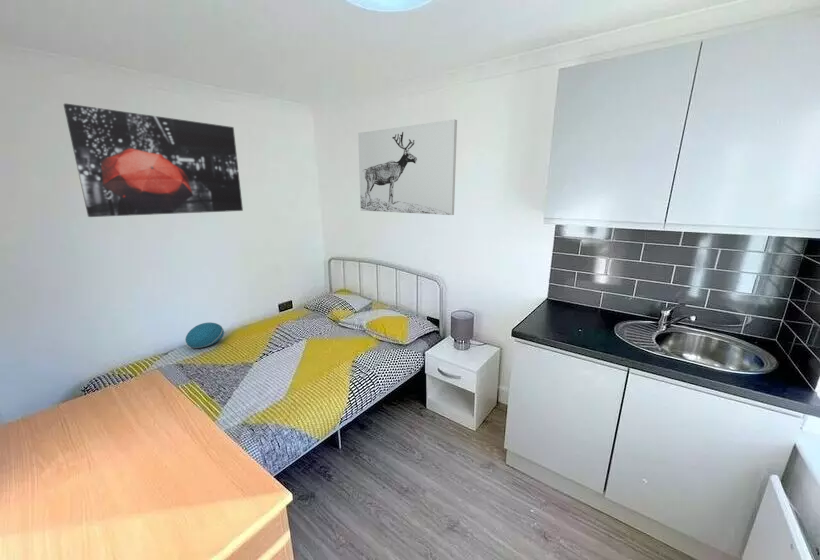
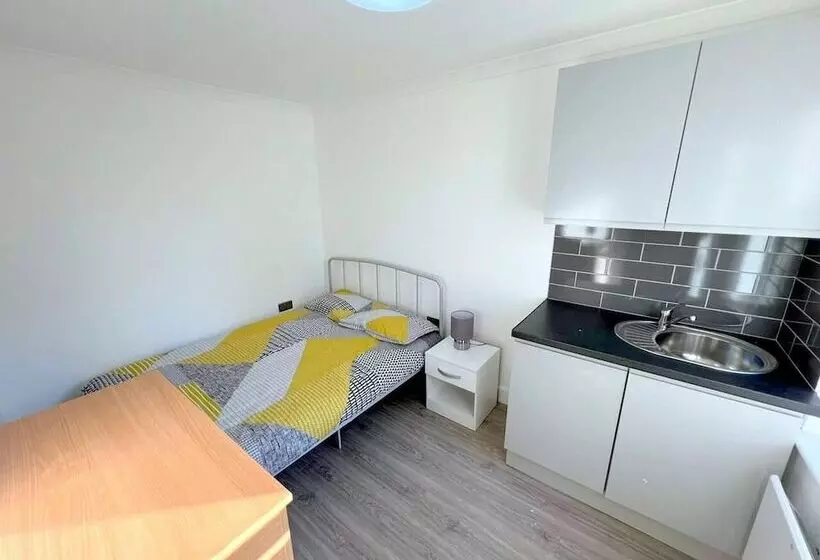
- cushion [184,322,225,349]
- wall art [63,102,244,218]
- wall art [357,118,458,216]
